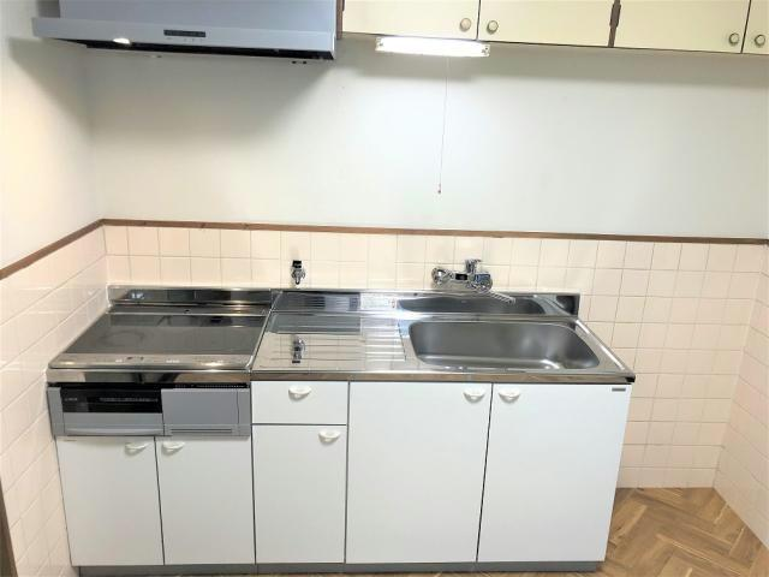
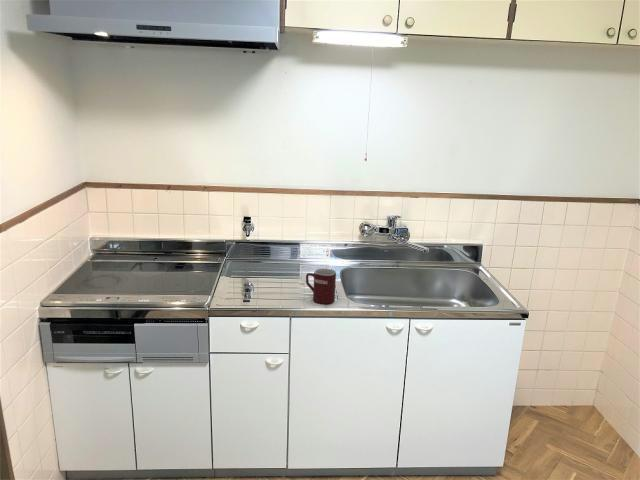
+ mug [305,267,337,305]
